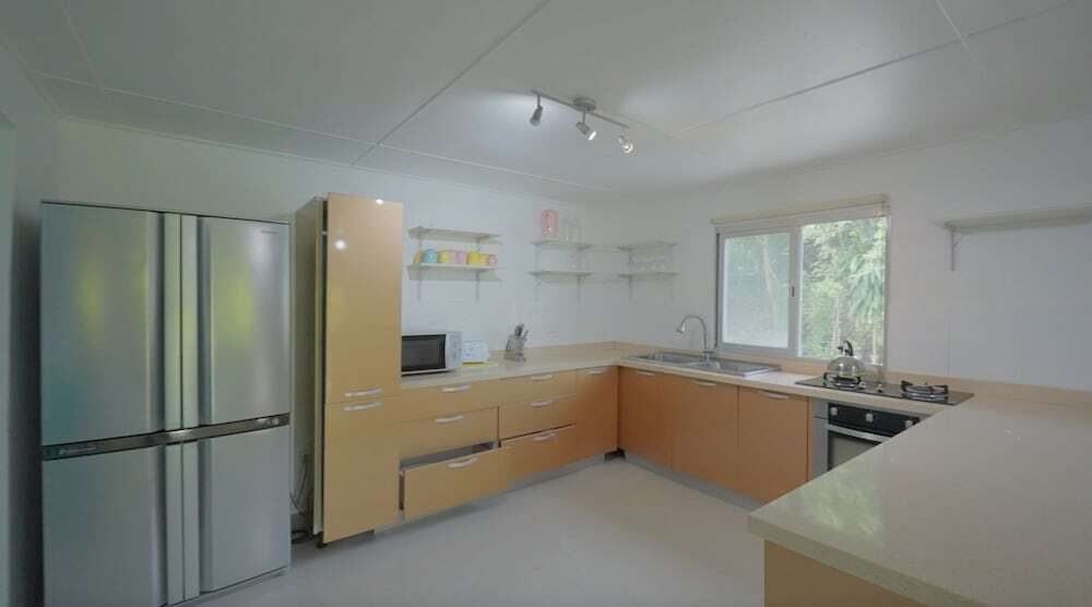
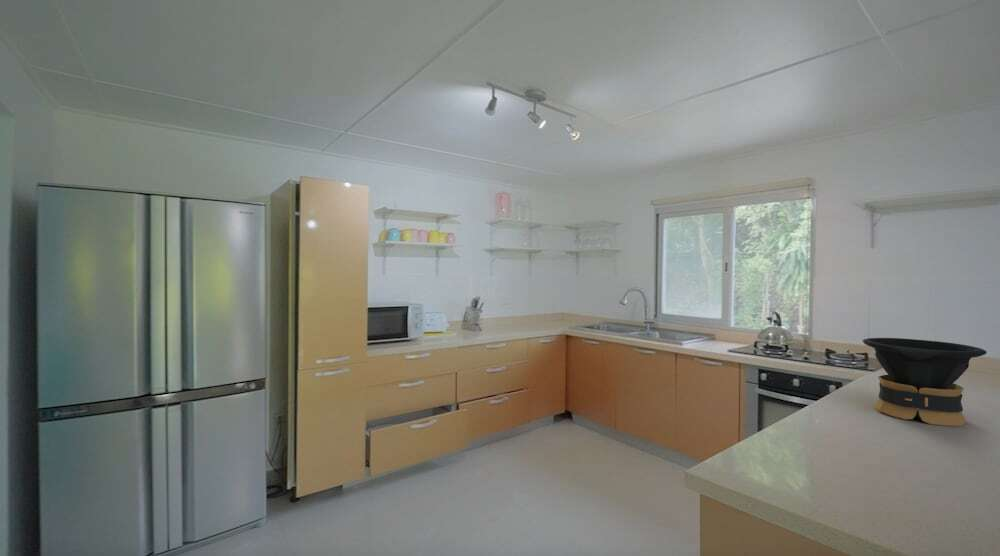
+ coffee maker [862,337,988,427]
